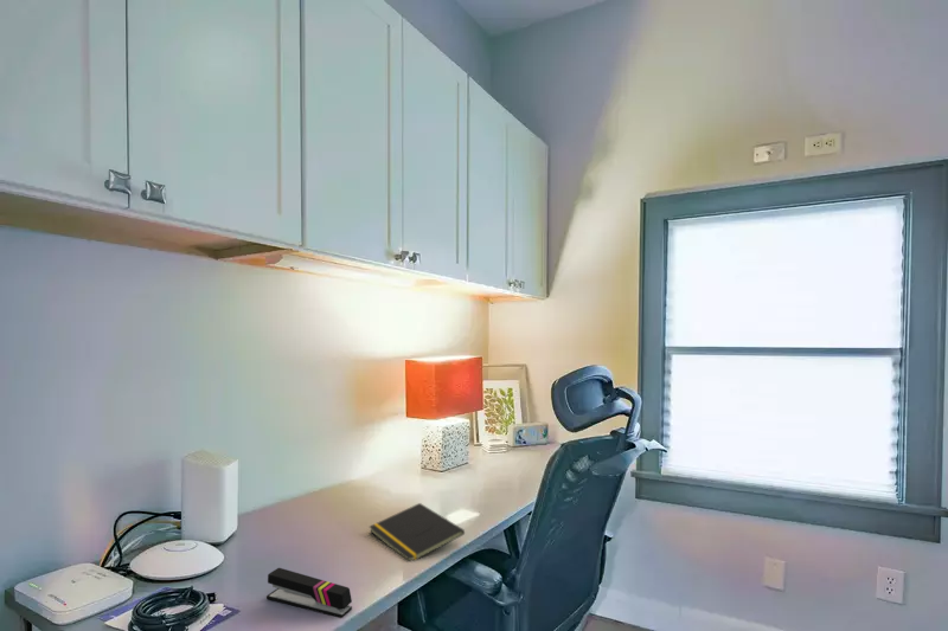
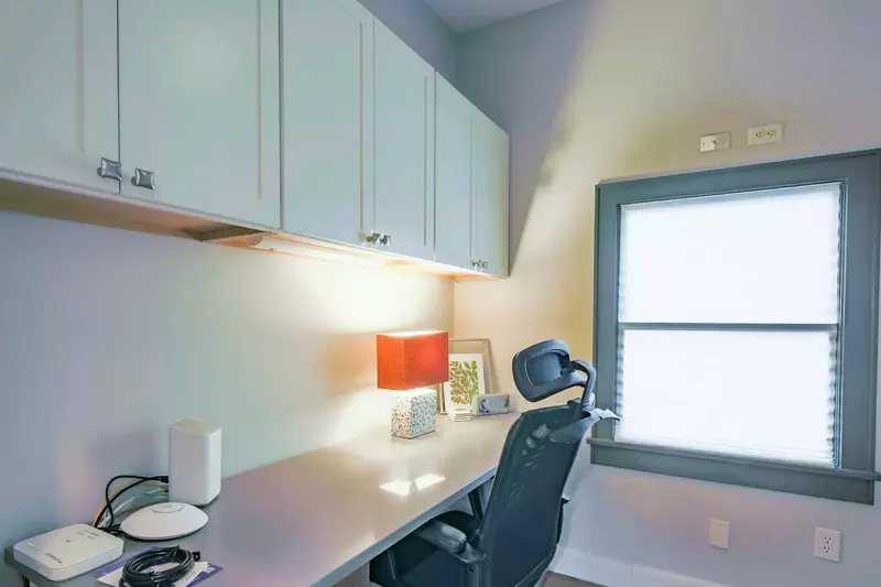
- stapler [265,567,353,619]
- notepad [369,502,466,561]
